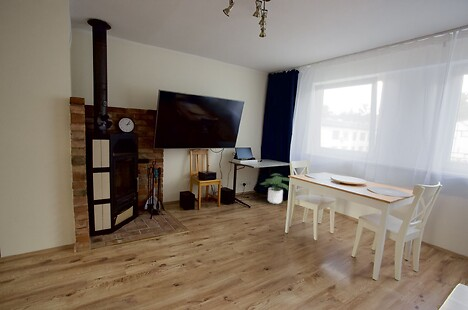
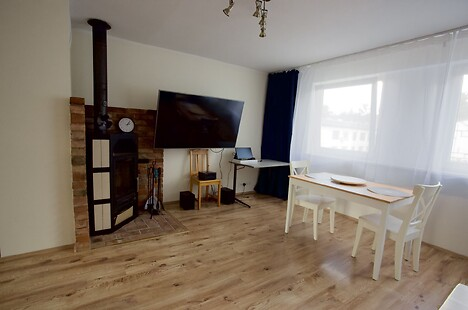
- potted plant [260,173,290,205]
